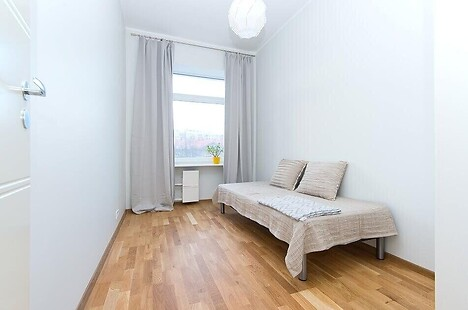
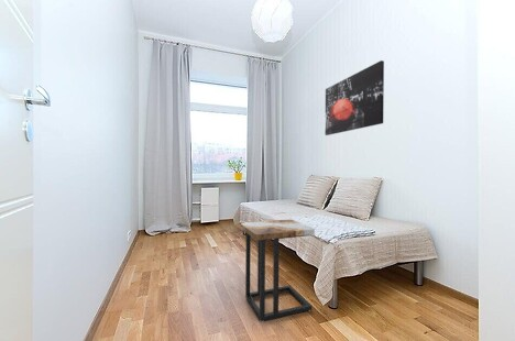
+ side table [240,219,316,323]
+ wall art [324,59,385,136]
